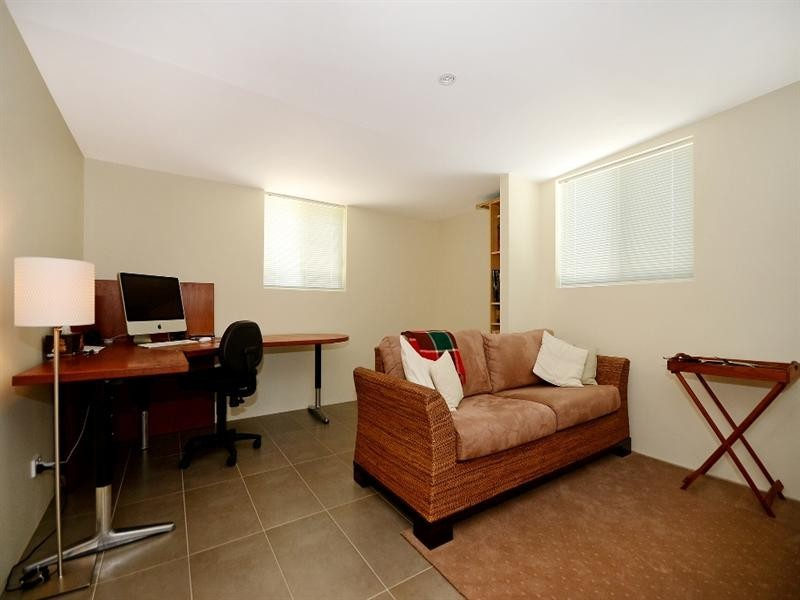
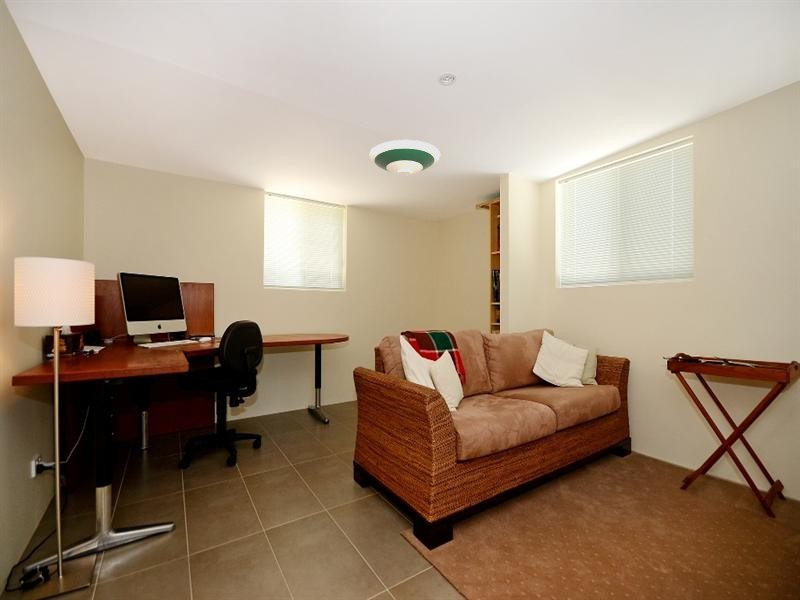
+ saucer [368,139,441,177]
